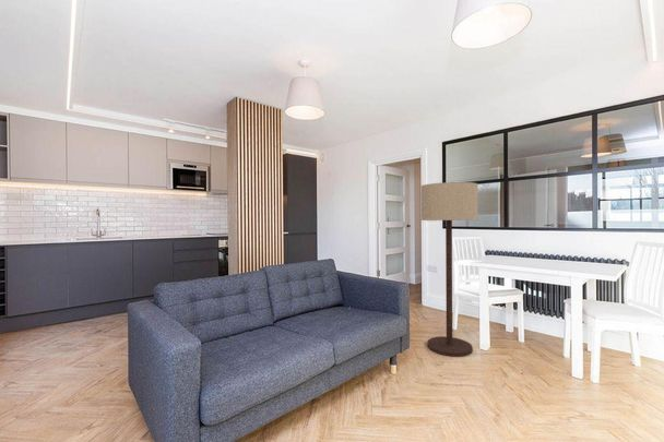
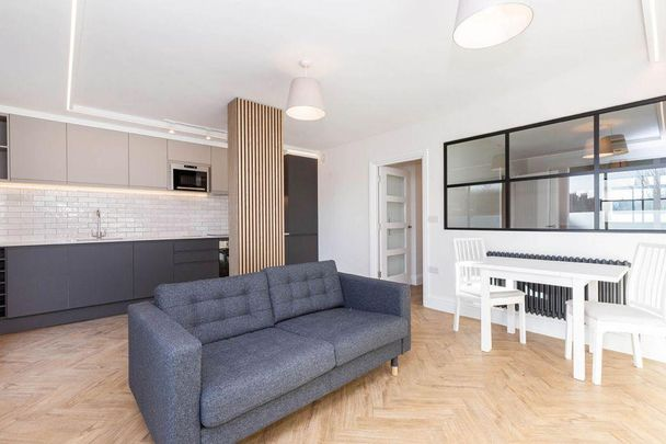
- floor lamp [420,181,479,358]
